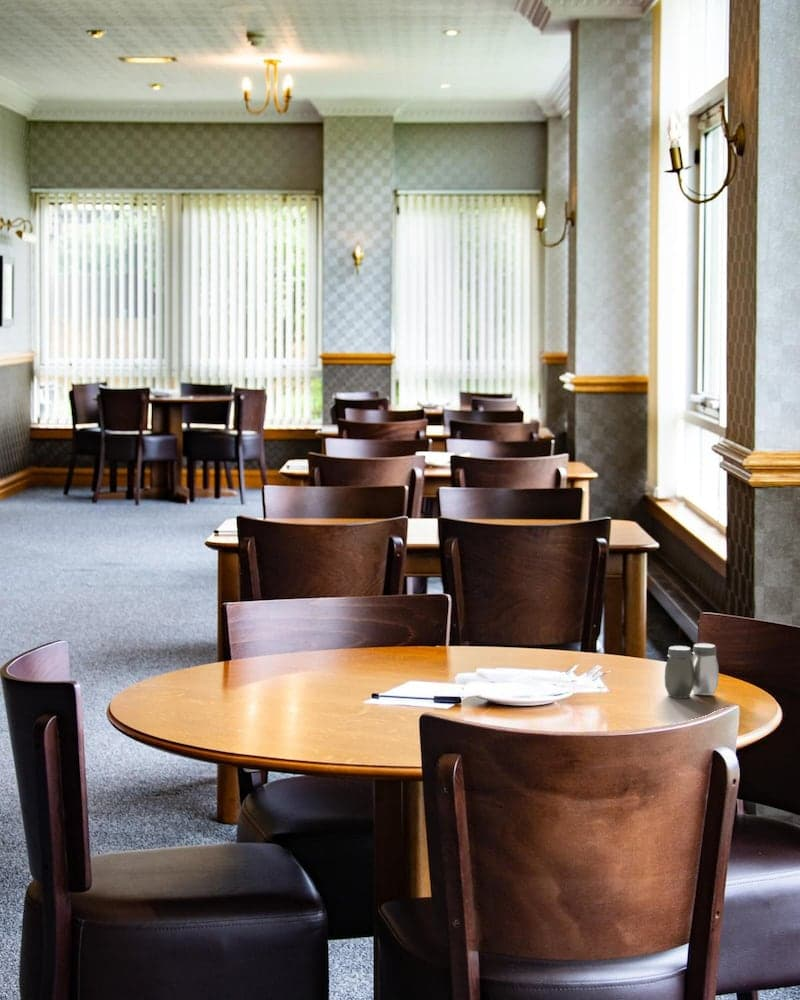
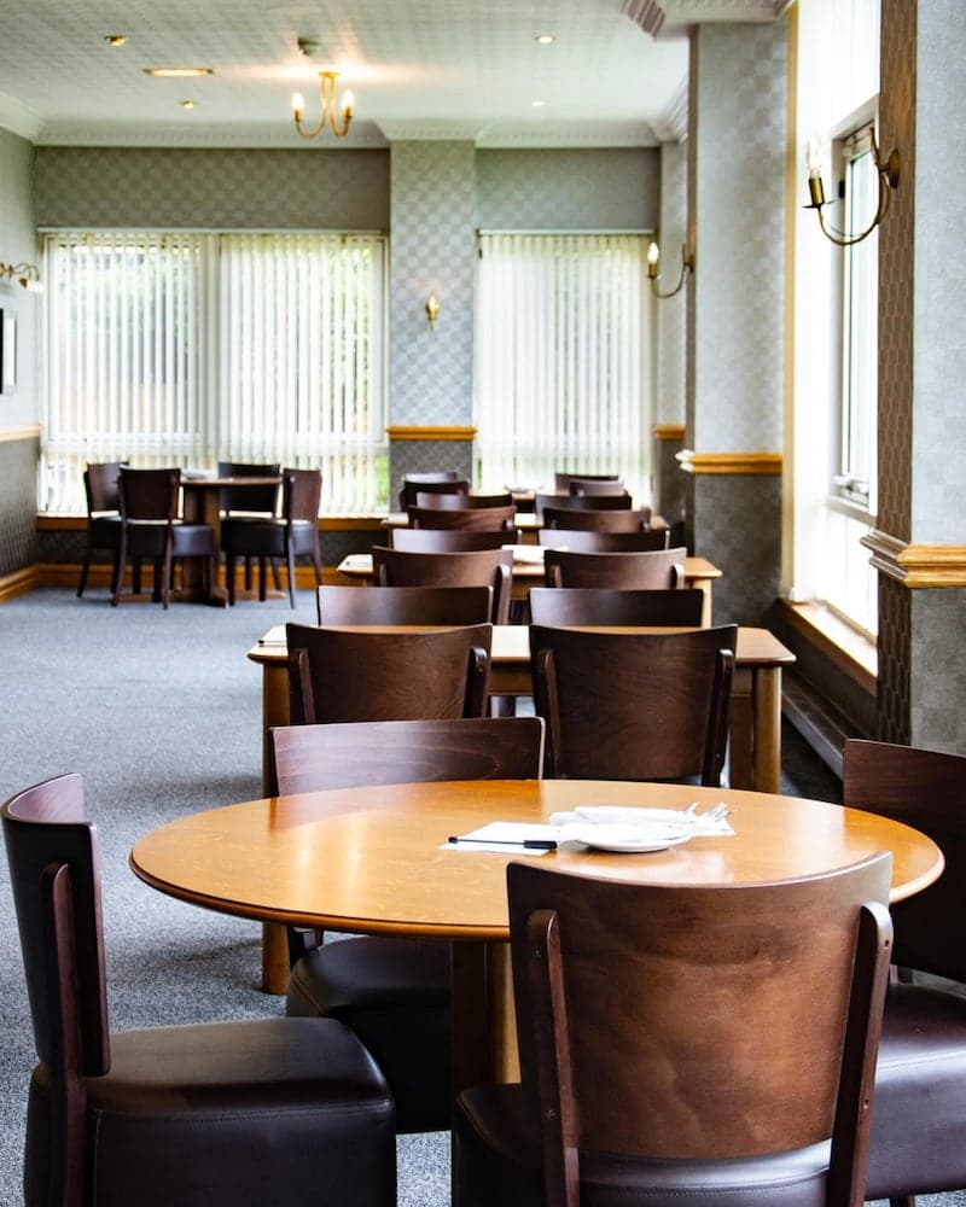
- salt and pepper shaker [664,642,720,699]
